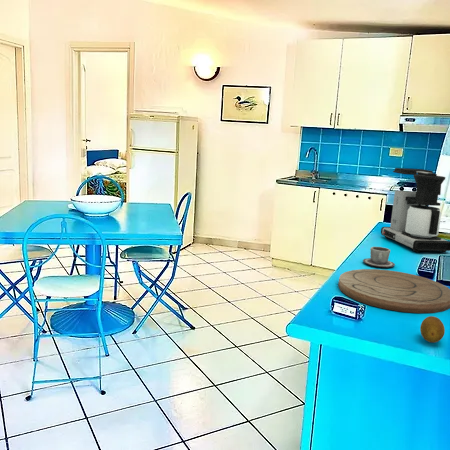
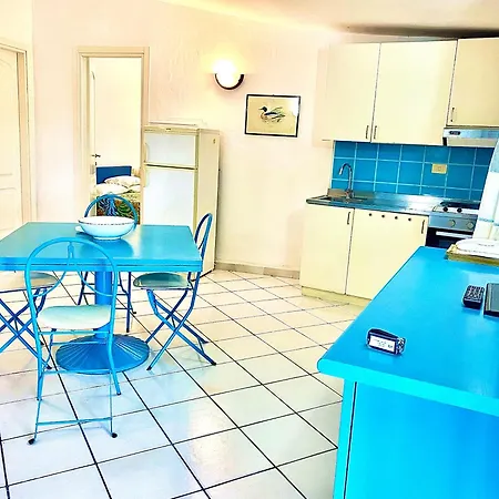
- coffee maker [380,167,450,254]
- cup [362,246,396,268]
- fruit [419,315,446,344]
- cutting board [337,268,450,314]
